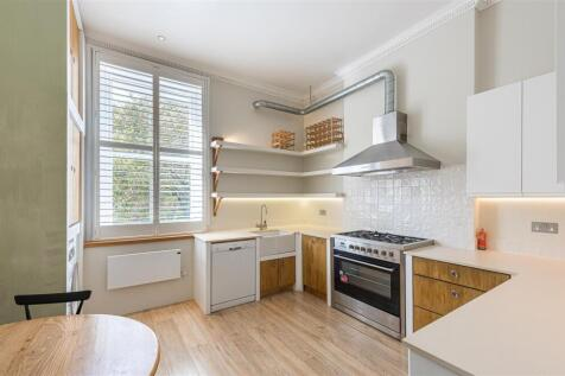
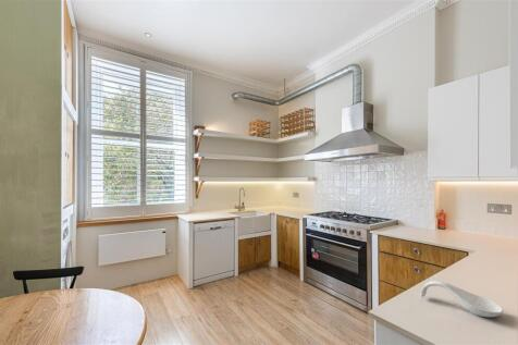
+ spoon rest [420,280,504,319]
